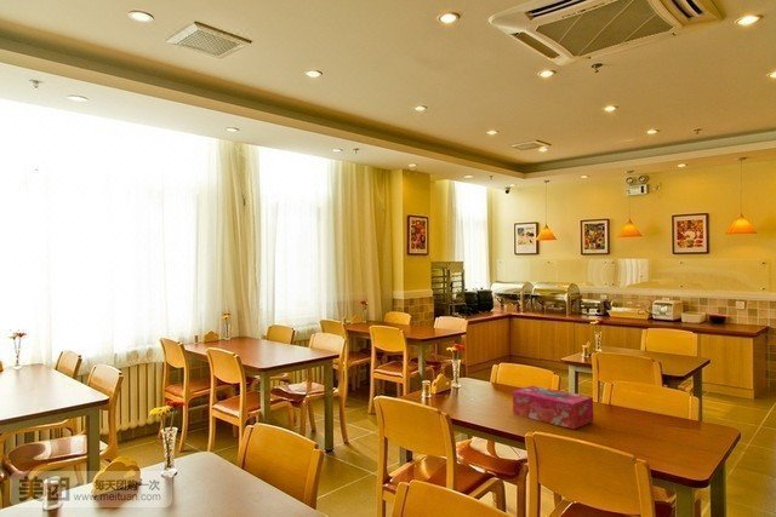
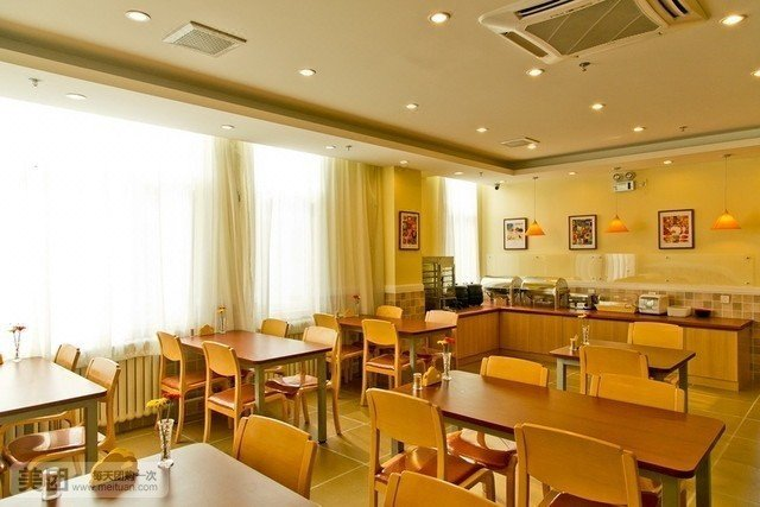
- tissue box [512,385,594,430]
